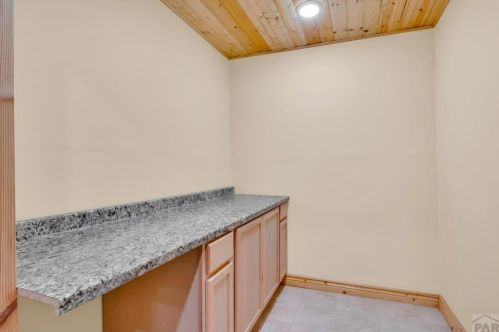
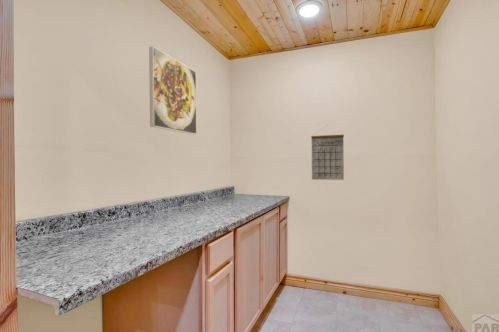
+ calendar [310,124,345,181]
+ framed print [148,46,198,135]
